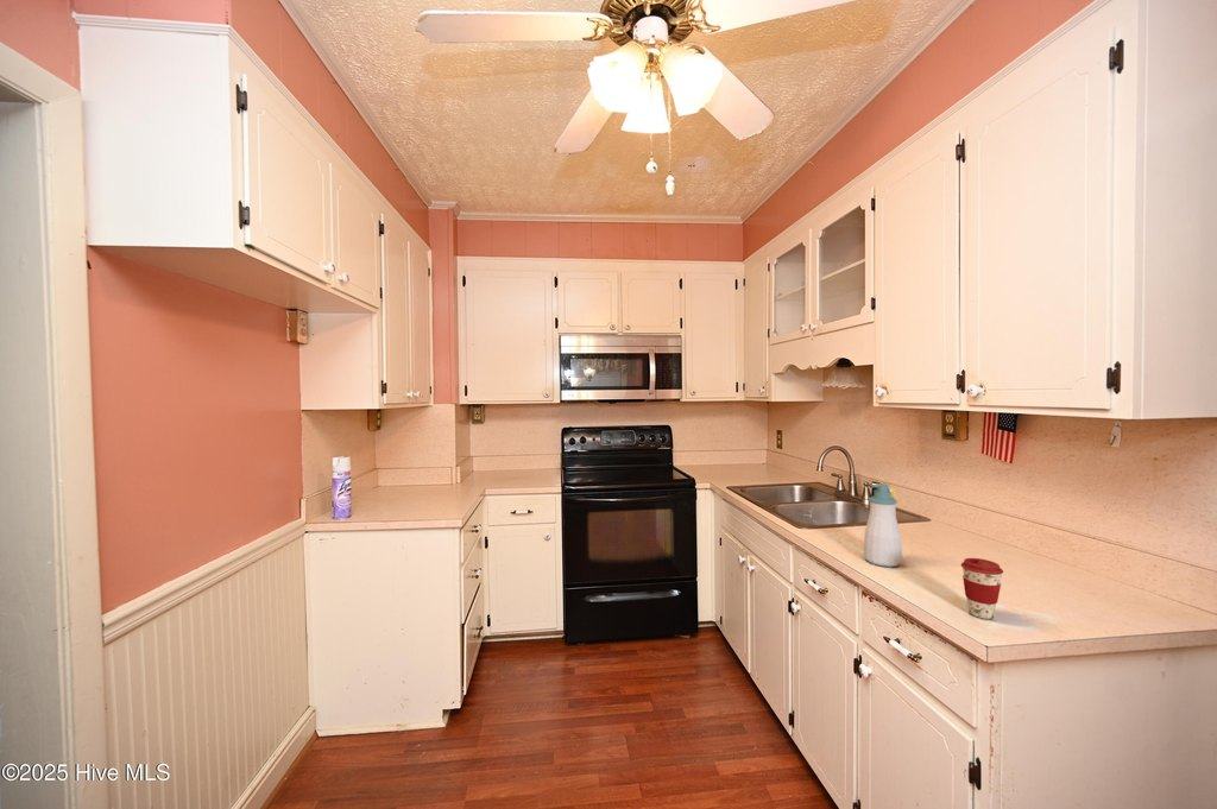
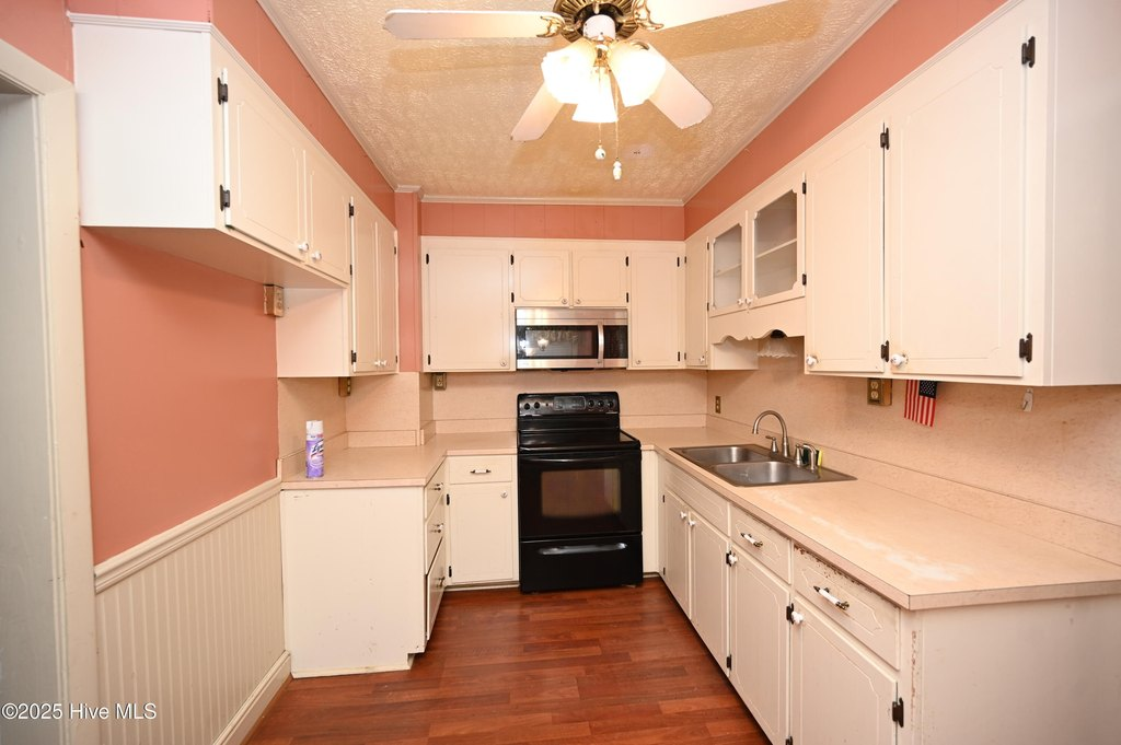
- soap bottle [863,482,903,568]
- coffee cup [960,557,1004,620]
